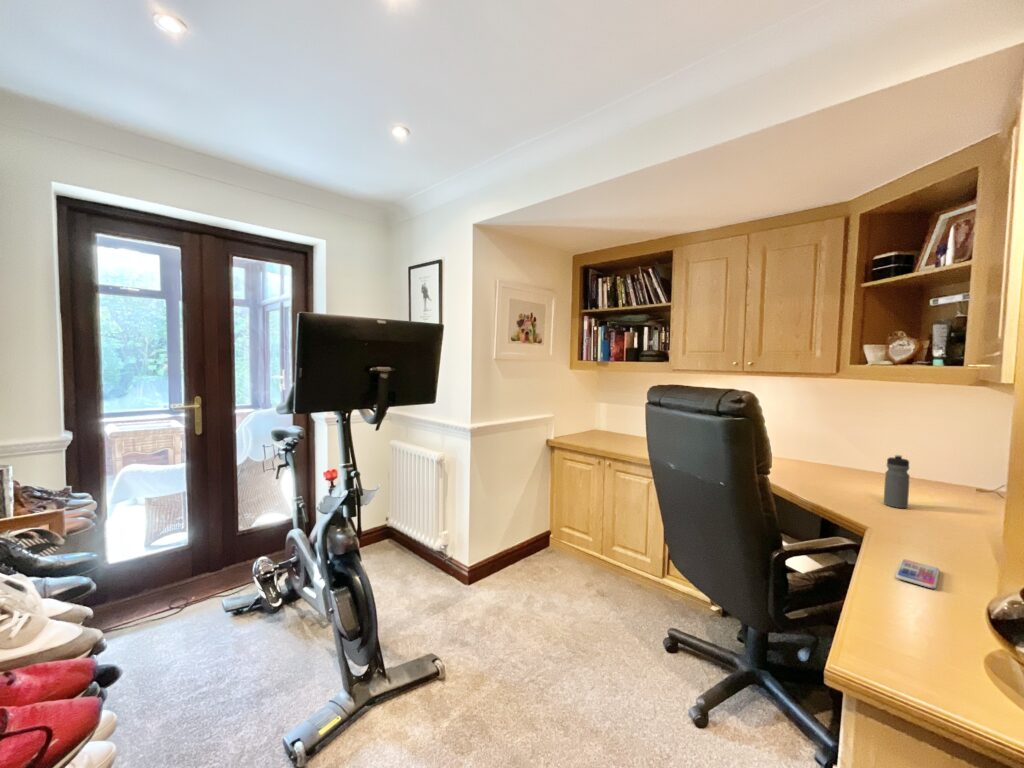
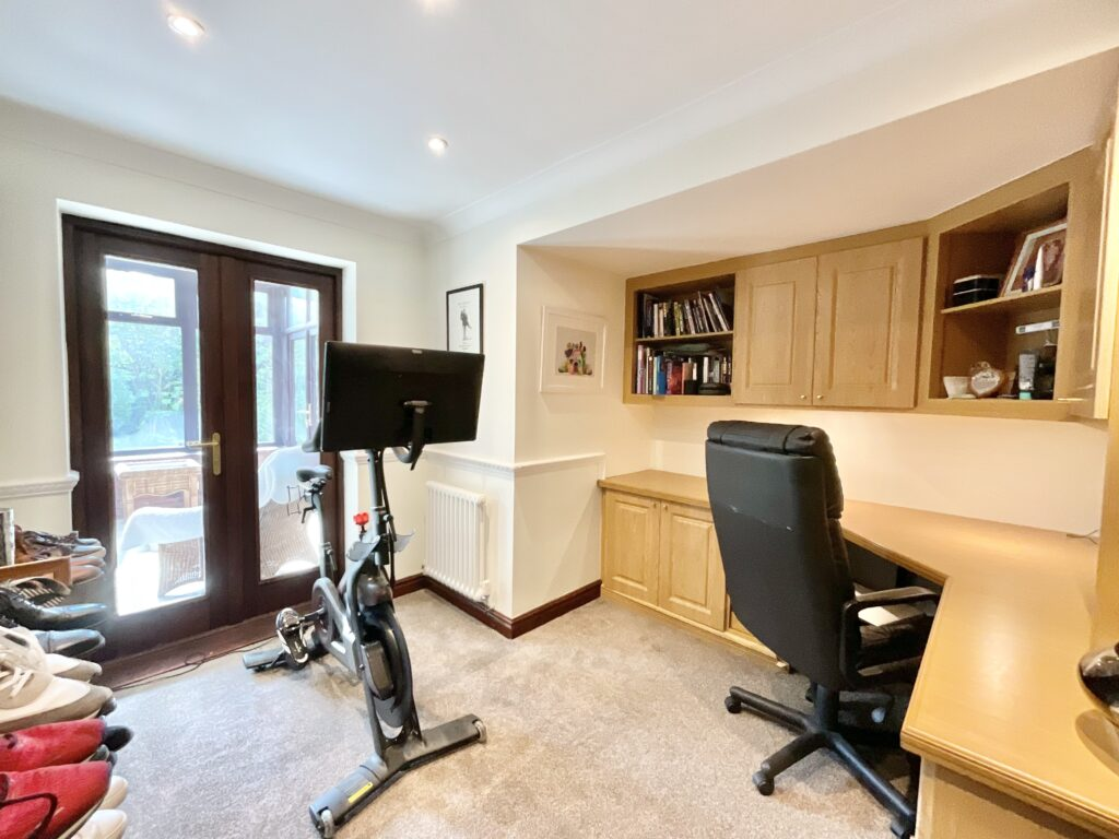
- smartphone [894,558,940,589]
- water bottle [883,454,911,509]
